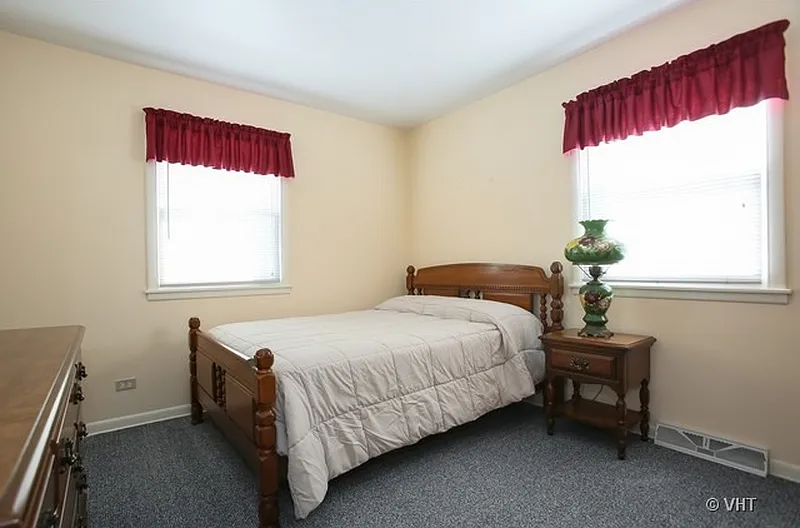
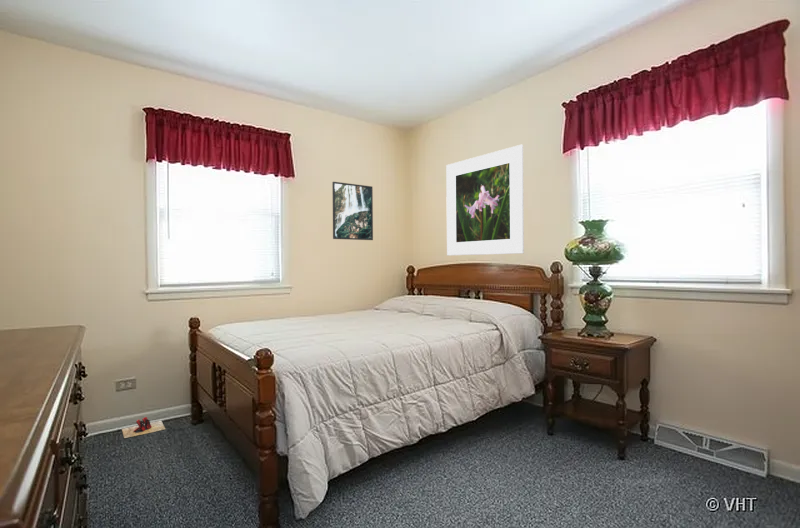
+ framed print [331,181,374,241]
+ slippers [121,416,166,439]
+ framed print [445,144,525,257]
